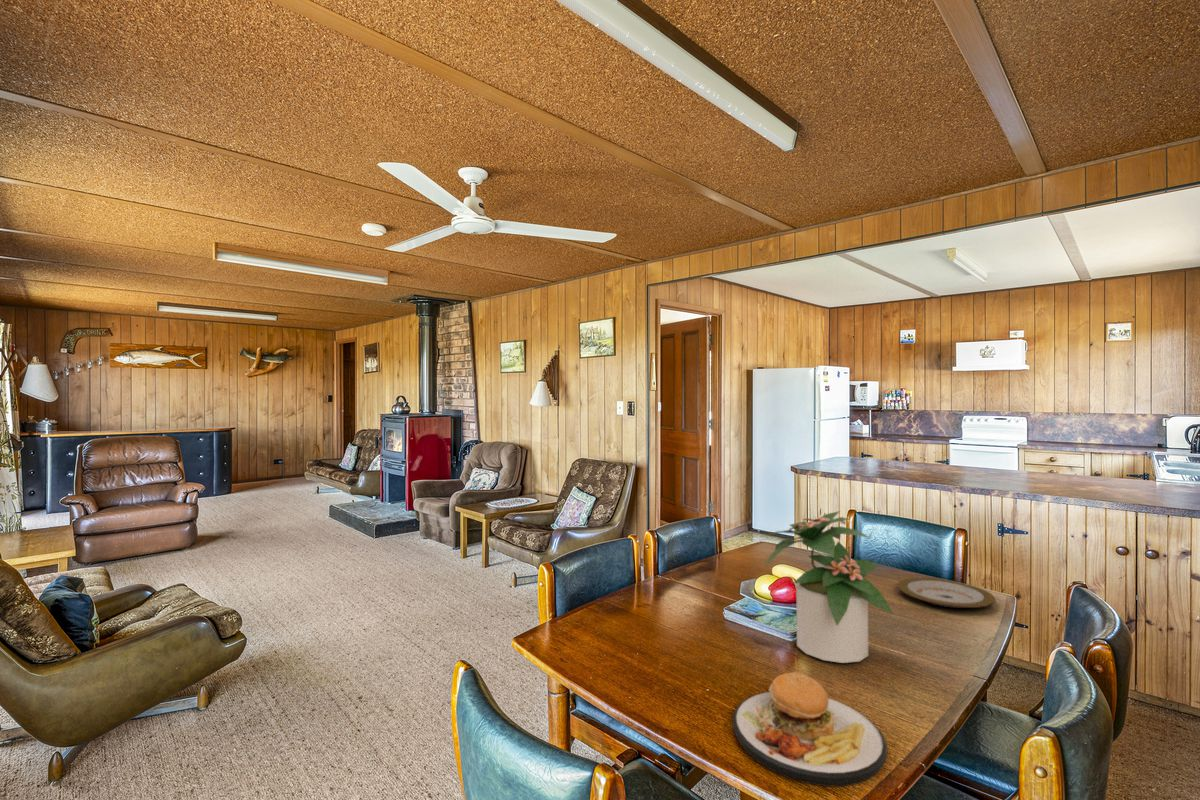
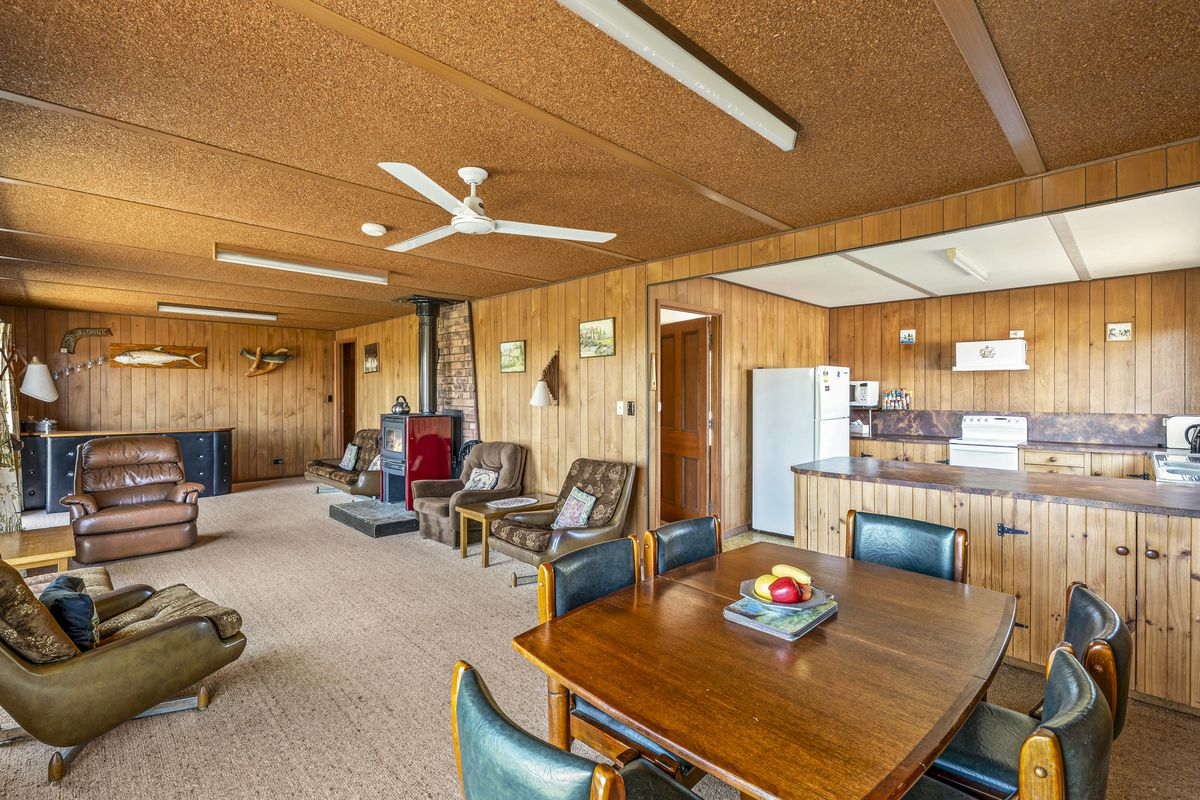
- plate [896,577,996,609]
- plate [732,656,889,787]
- potted plant [763,510,895,664]
